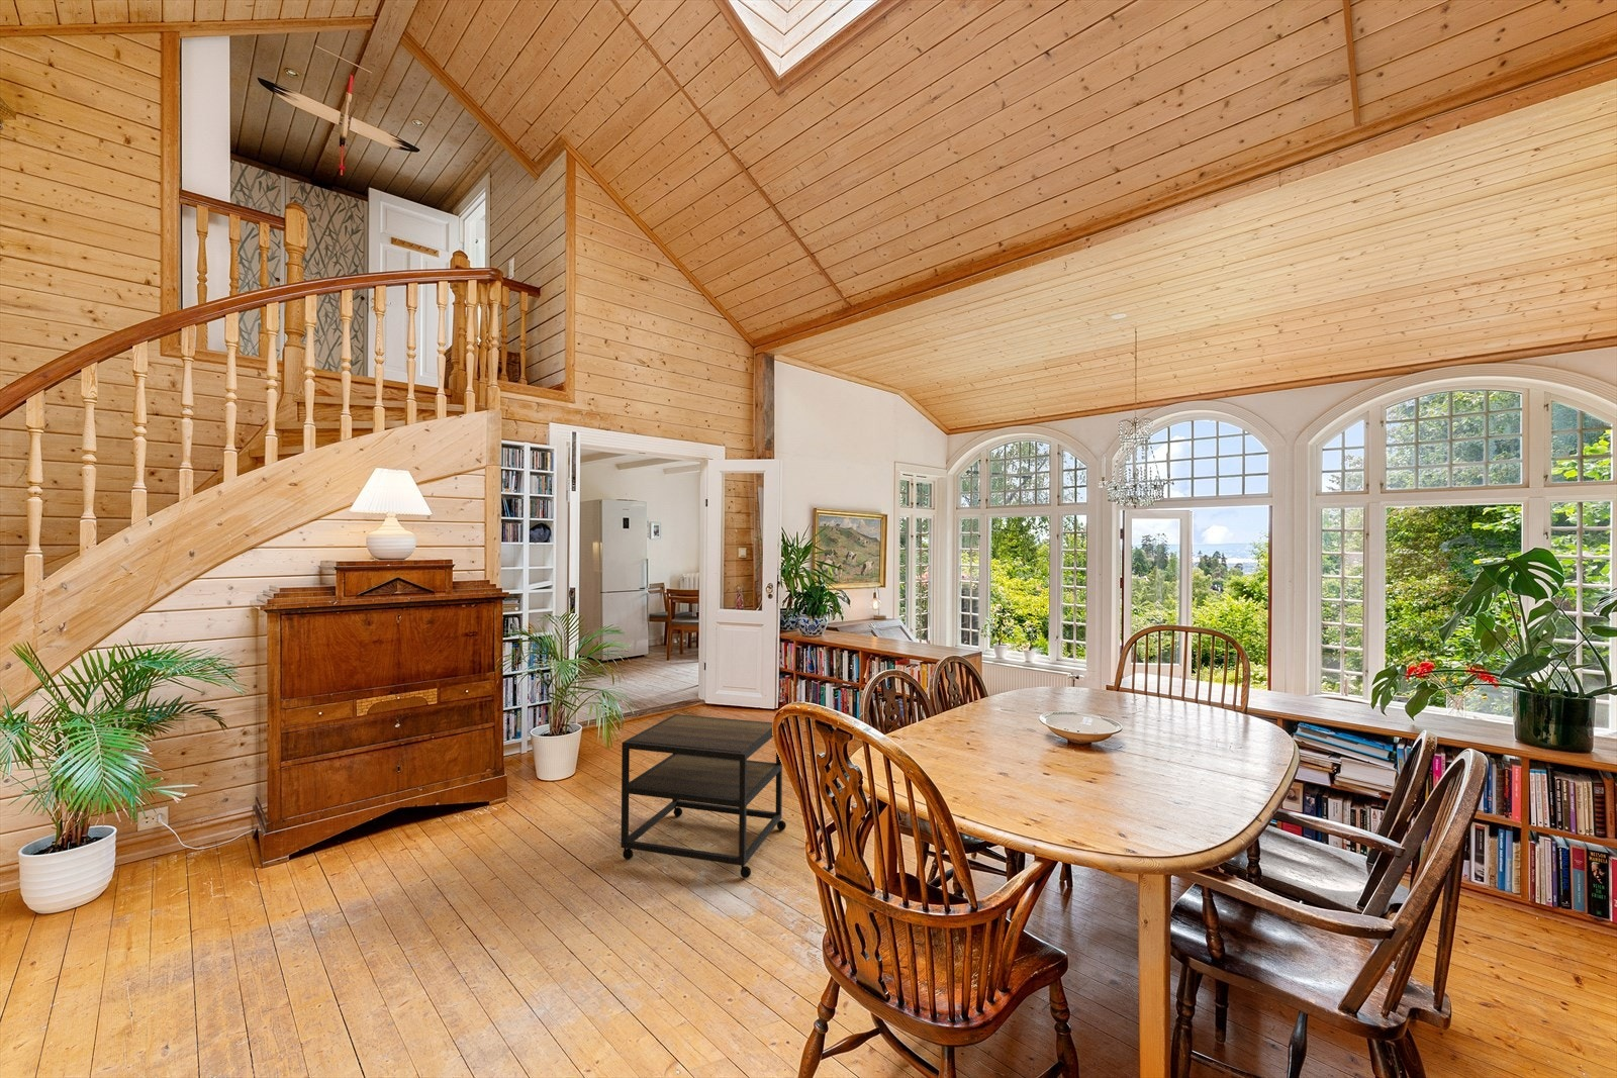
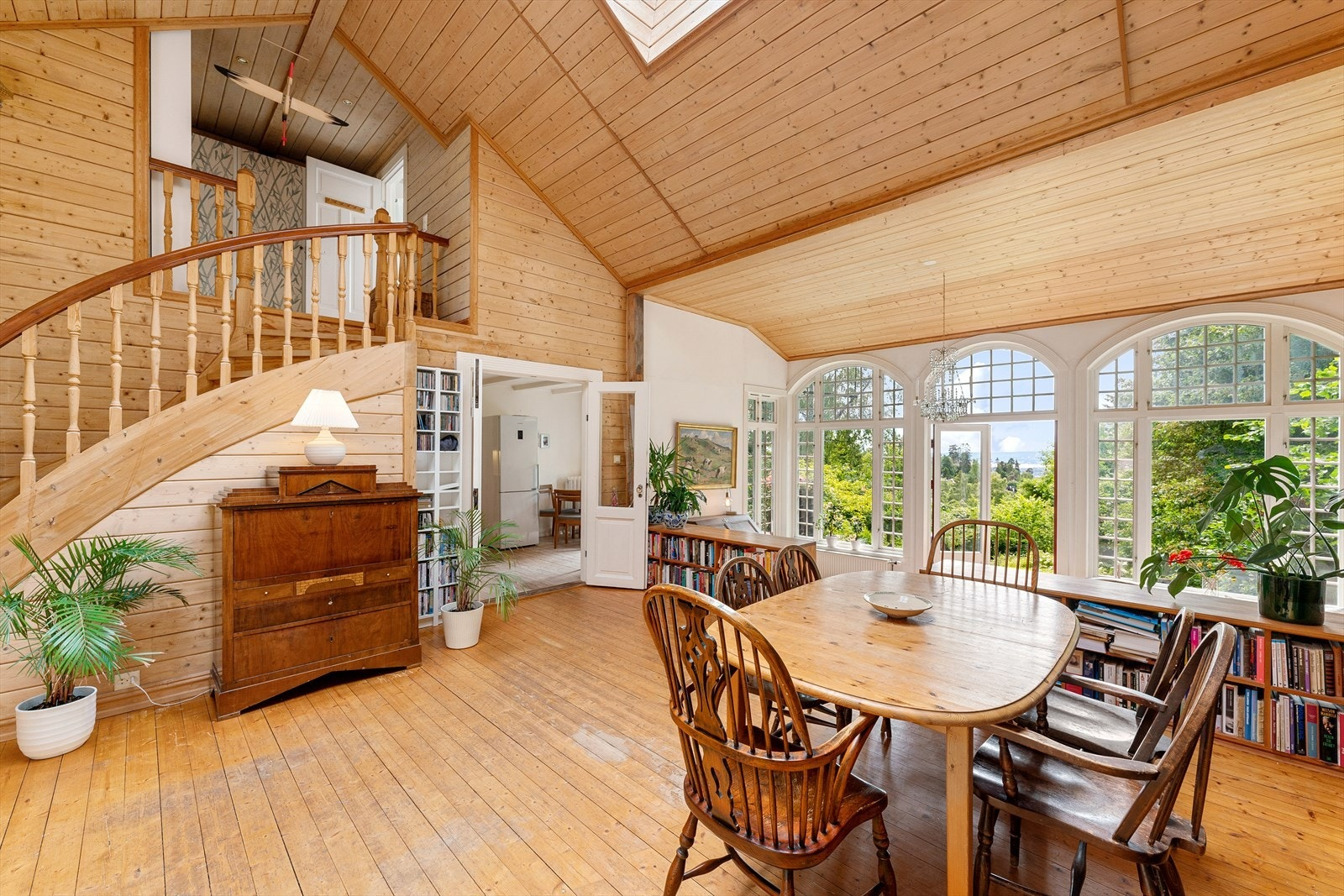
- side table [621,713,787,879]
